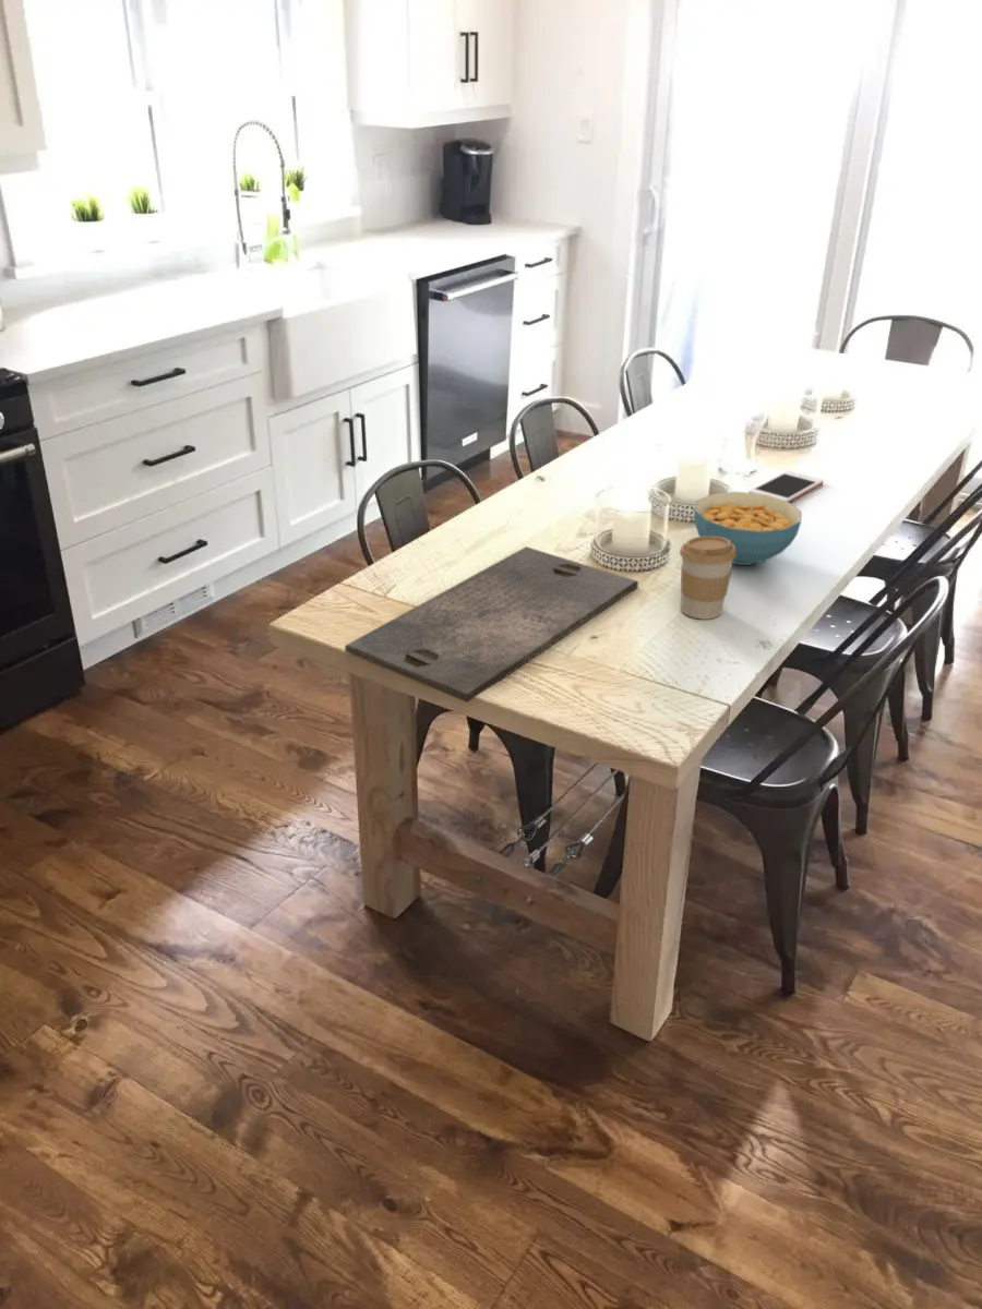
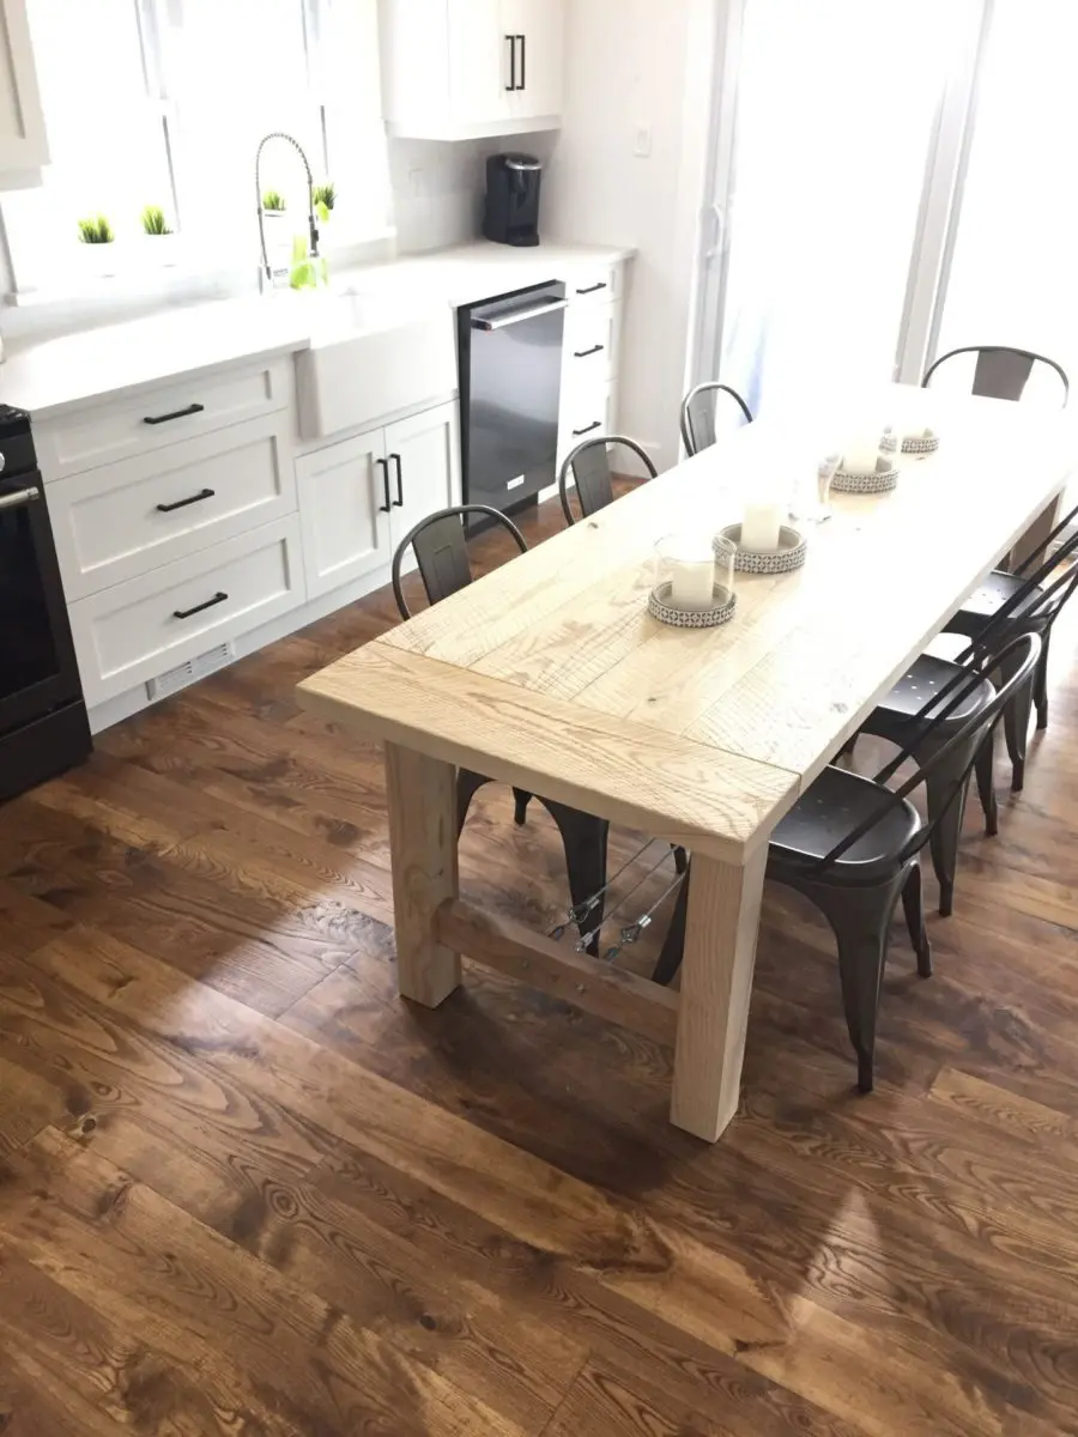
- coffee cup [679,536,736,621]
- cell phone [747,470,825,503]
- cereal bowl [693,491,803,566]
- cutting board [344,545,639,704]
